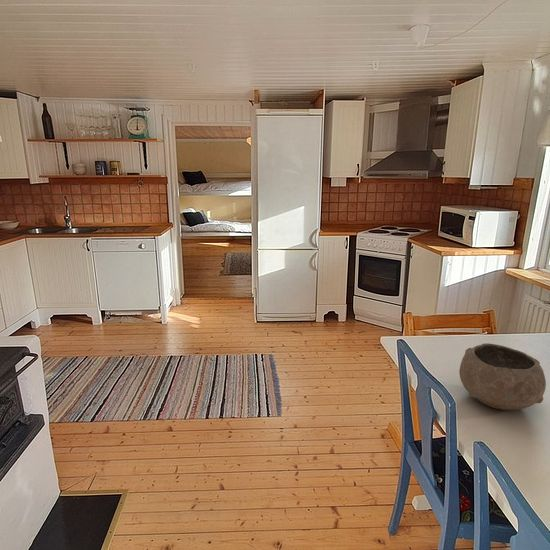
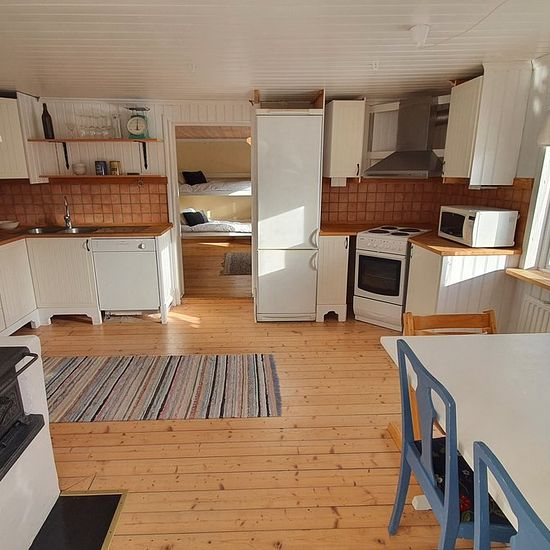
- bowl [458,342,547,411]
